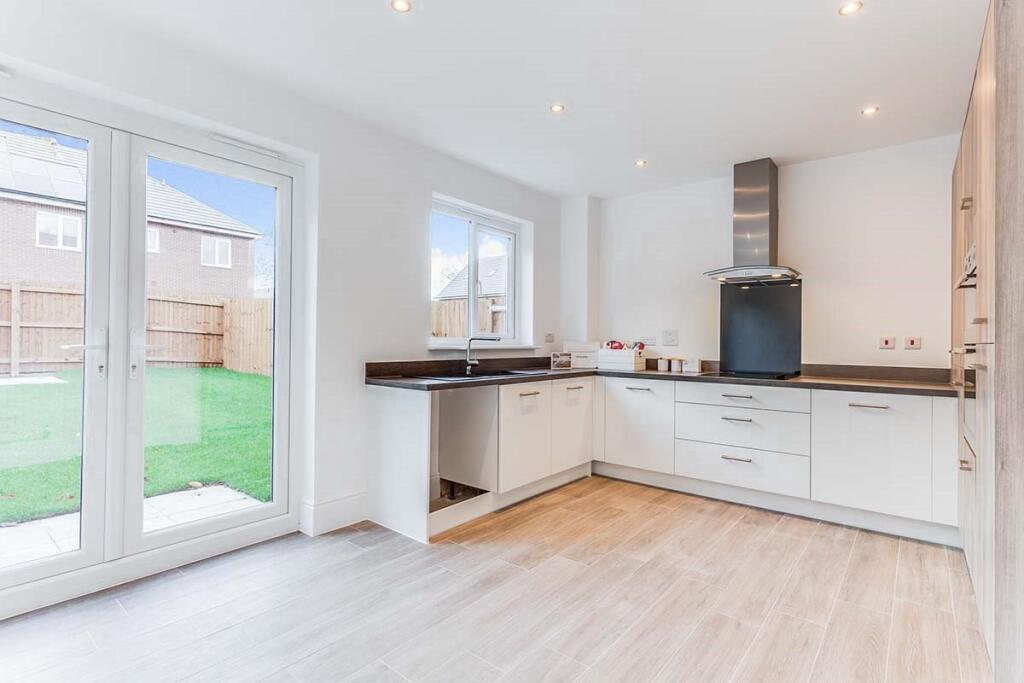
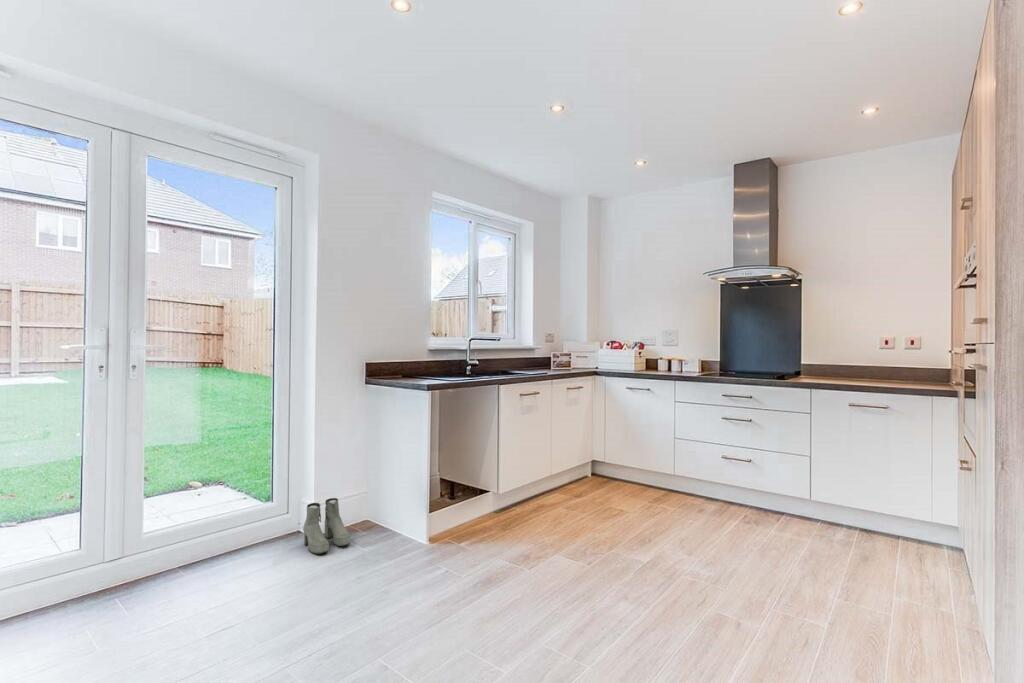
+ boots [302,497,351,555]
